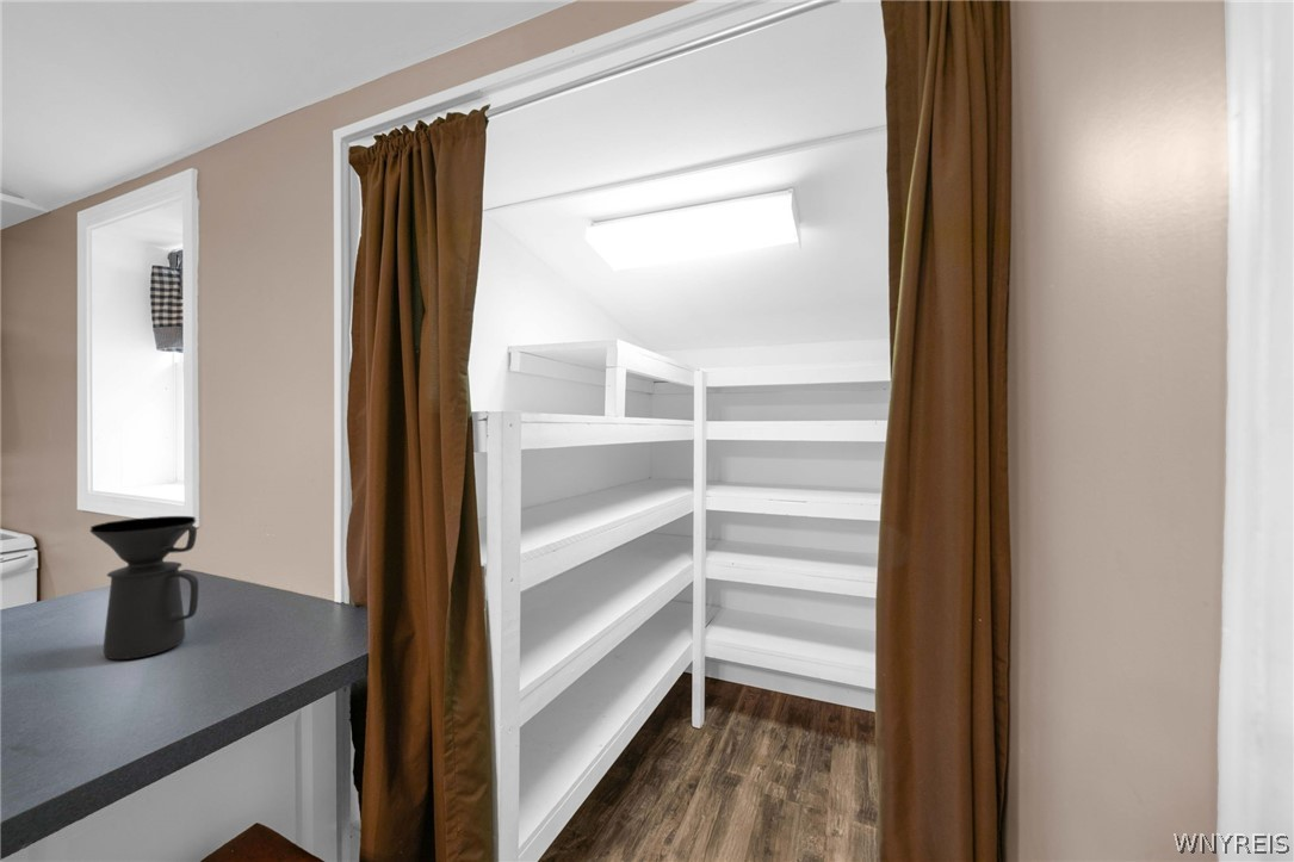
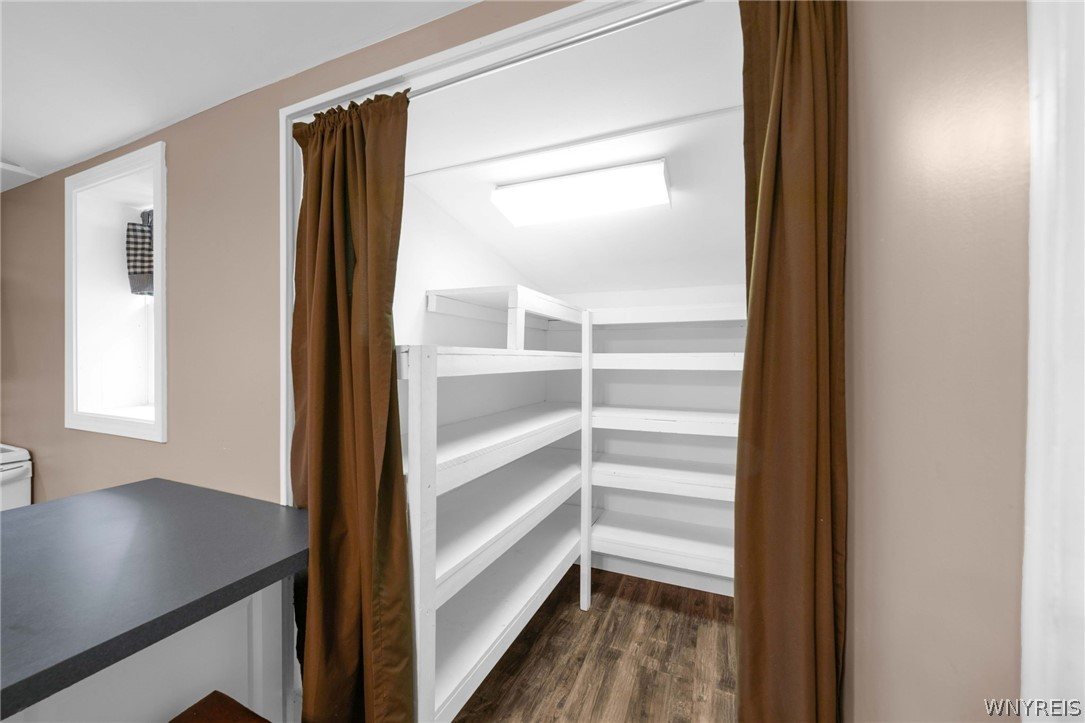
- coffee maker [88,515,199,661]
